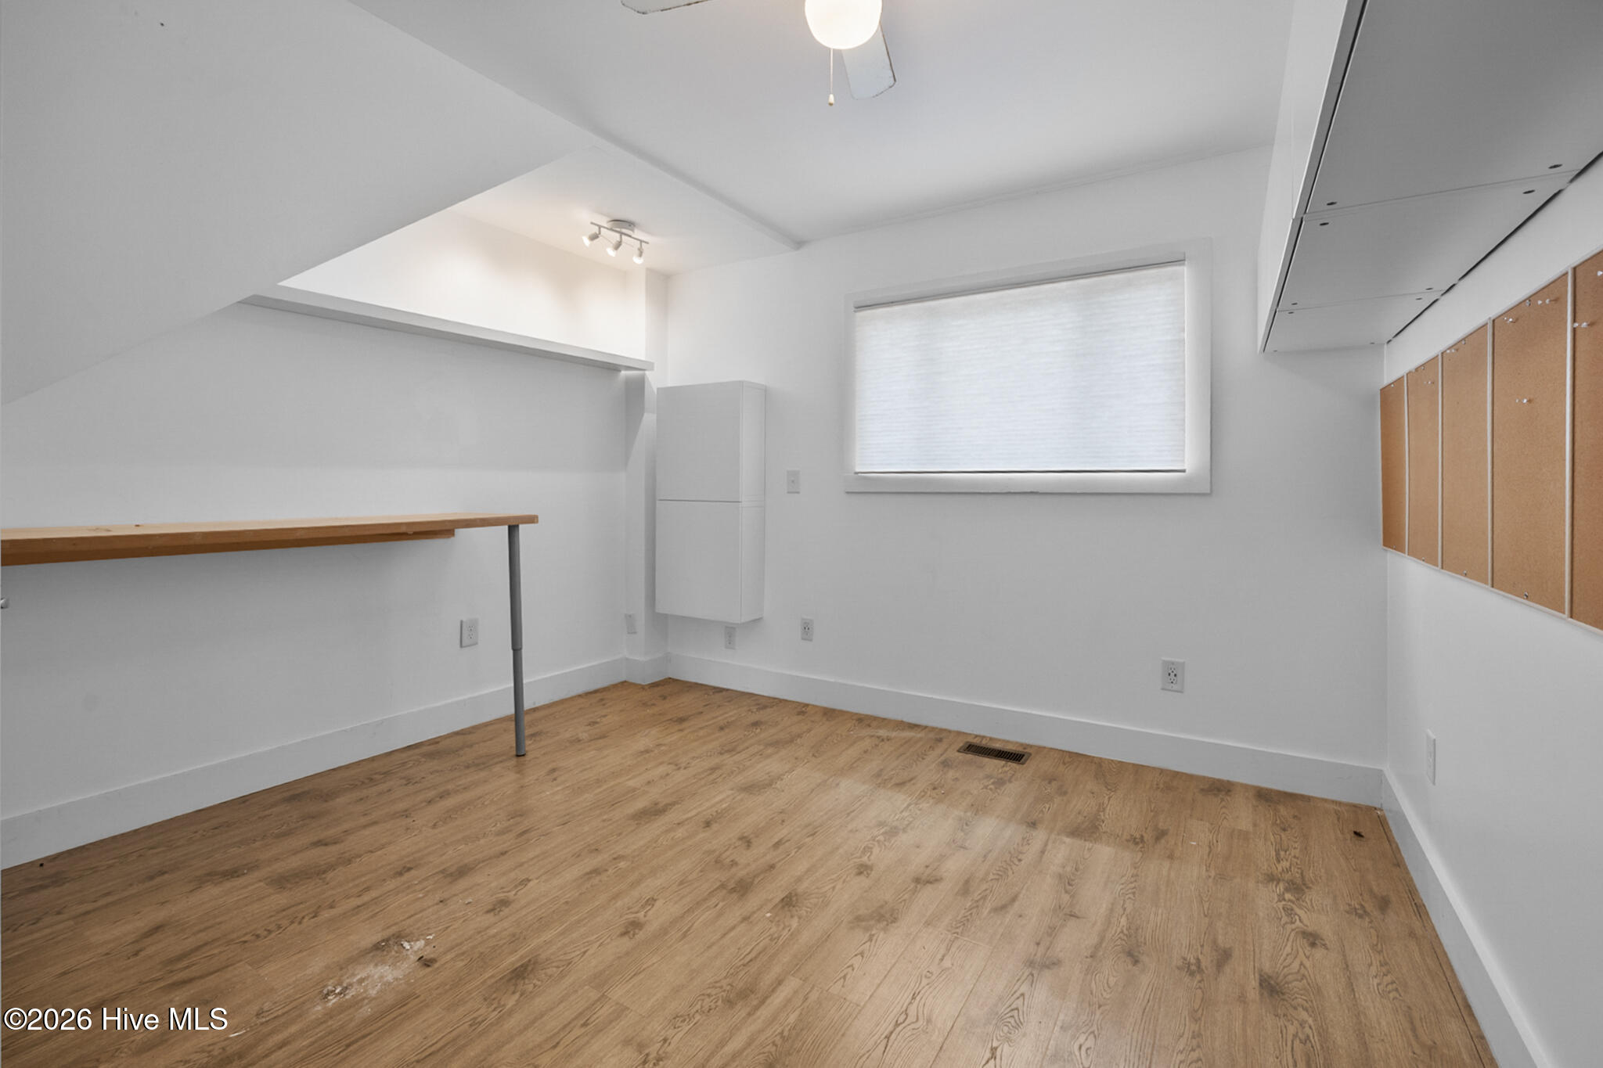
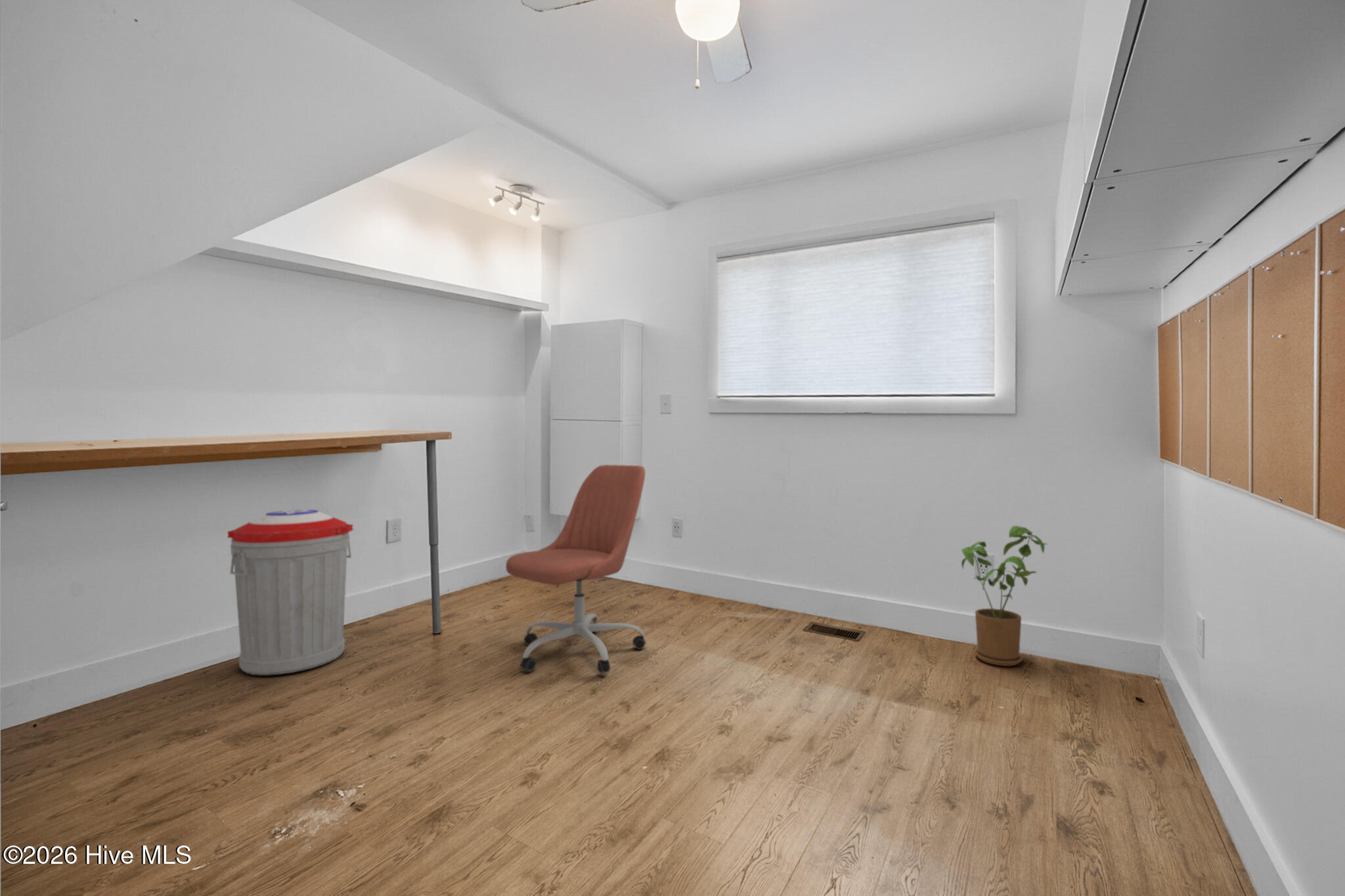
+ office chair [505,464,647,674]
+ trash can [227,509,354,675]
+ house plant [961,525,1049,667]
